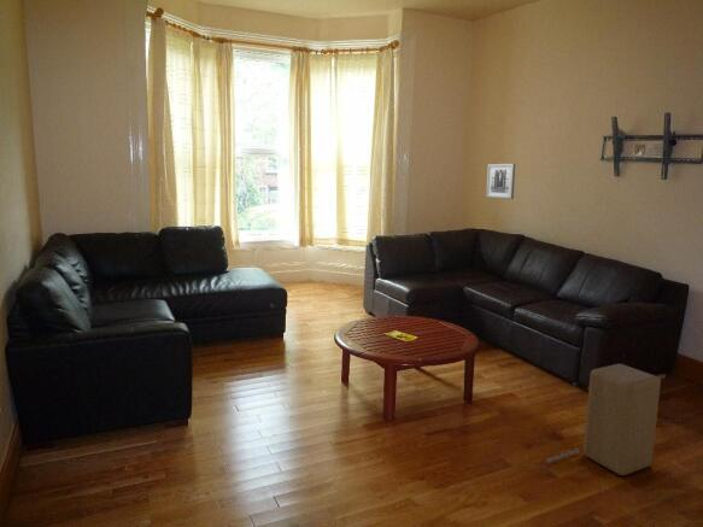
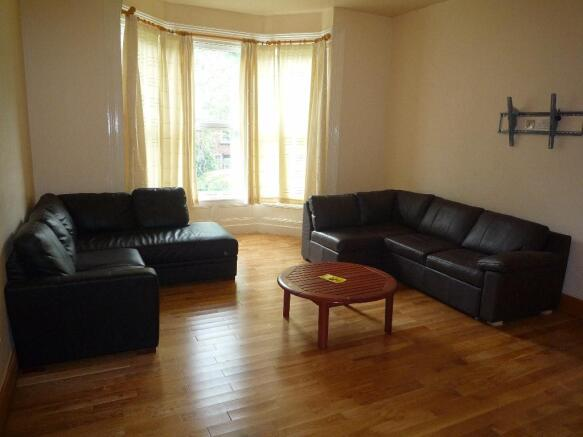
- wall art [485,163,516,200]
- wooden block [546,363,662,476]
